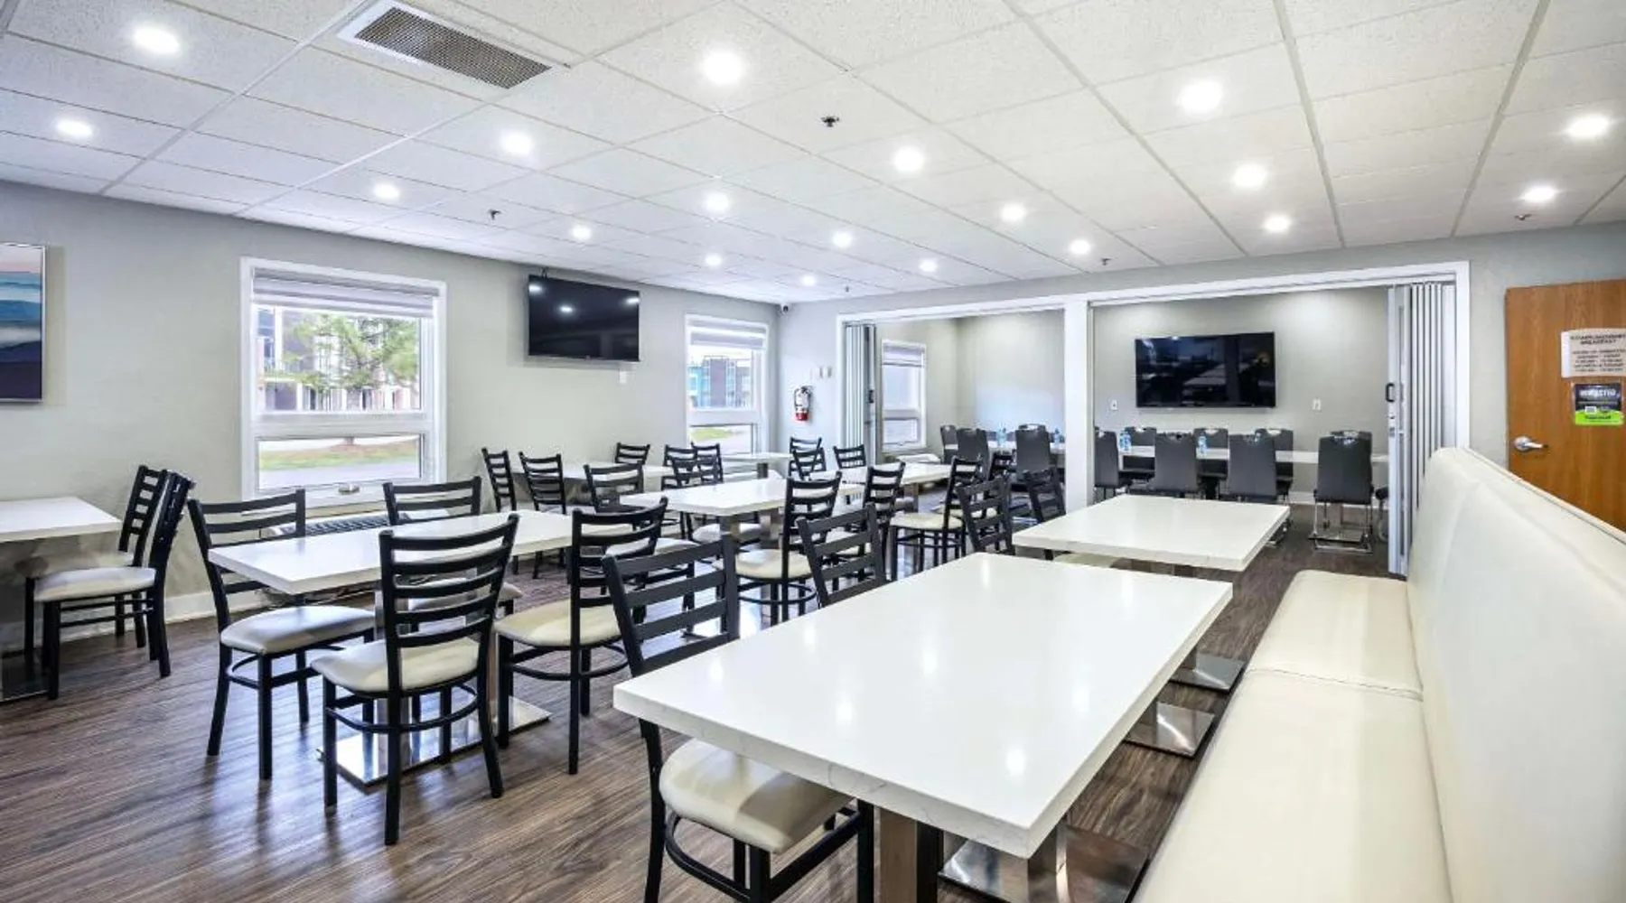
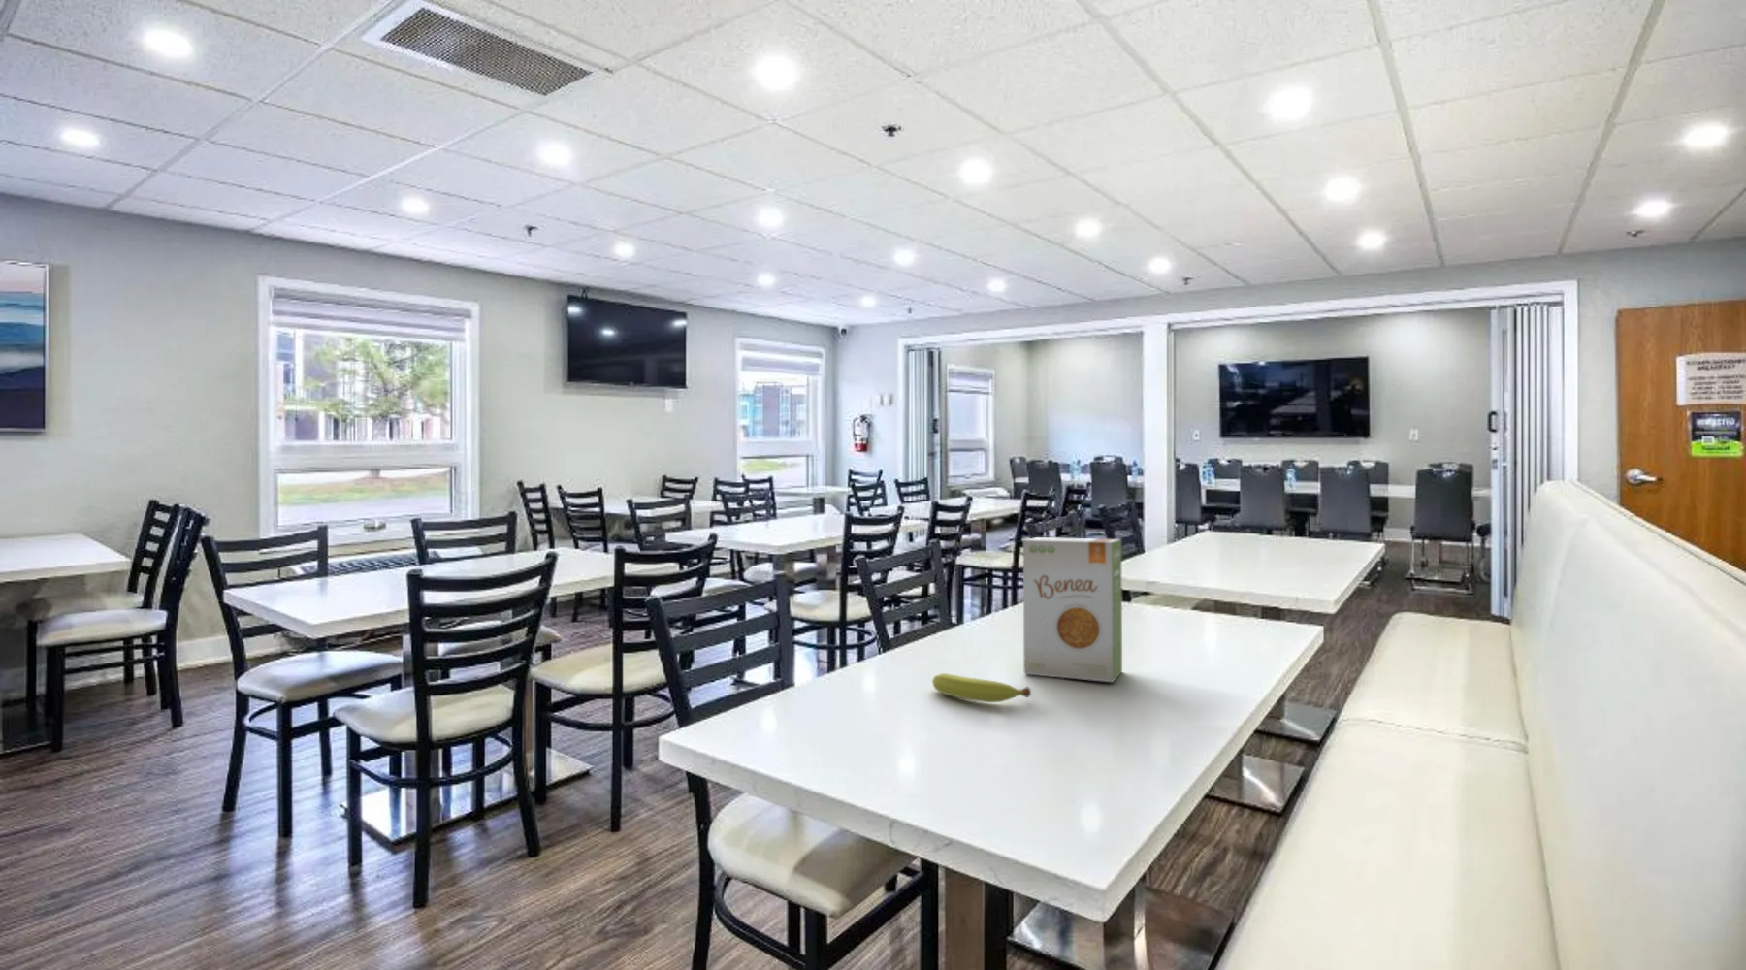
+ food box [1022,536,1124,683]
+ fruit [932,673,1032,704]
